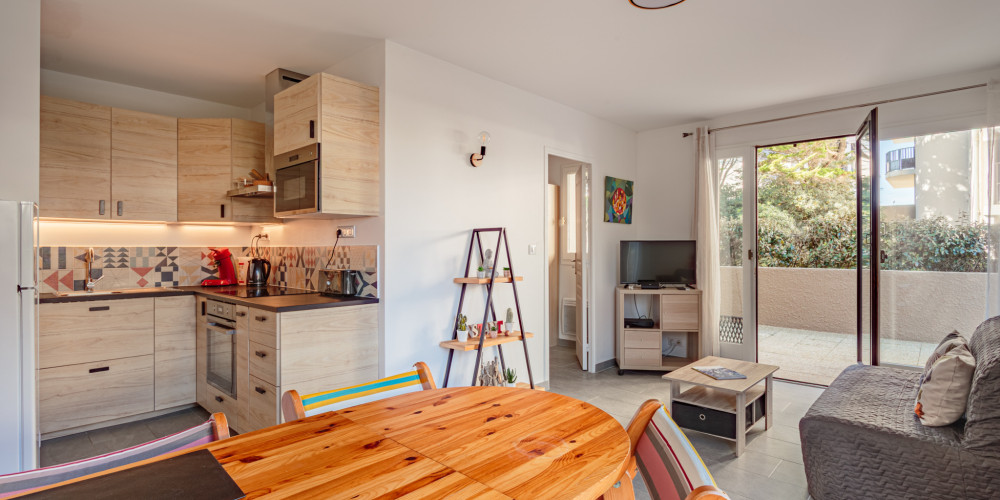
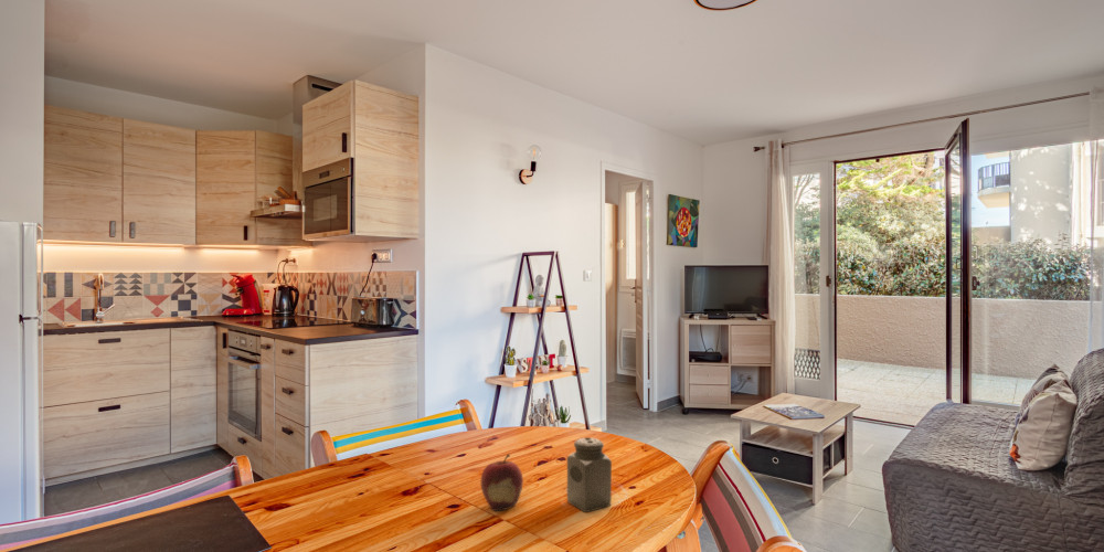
+ salt shaker [566,436,613,513]
+ fruit [480,453,524,512]
